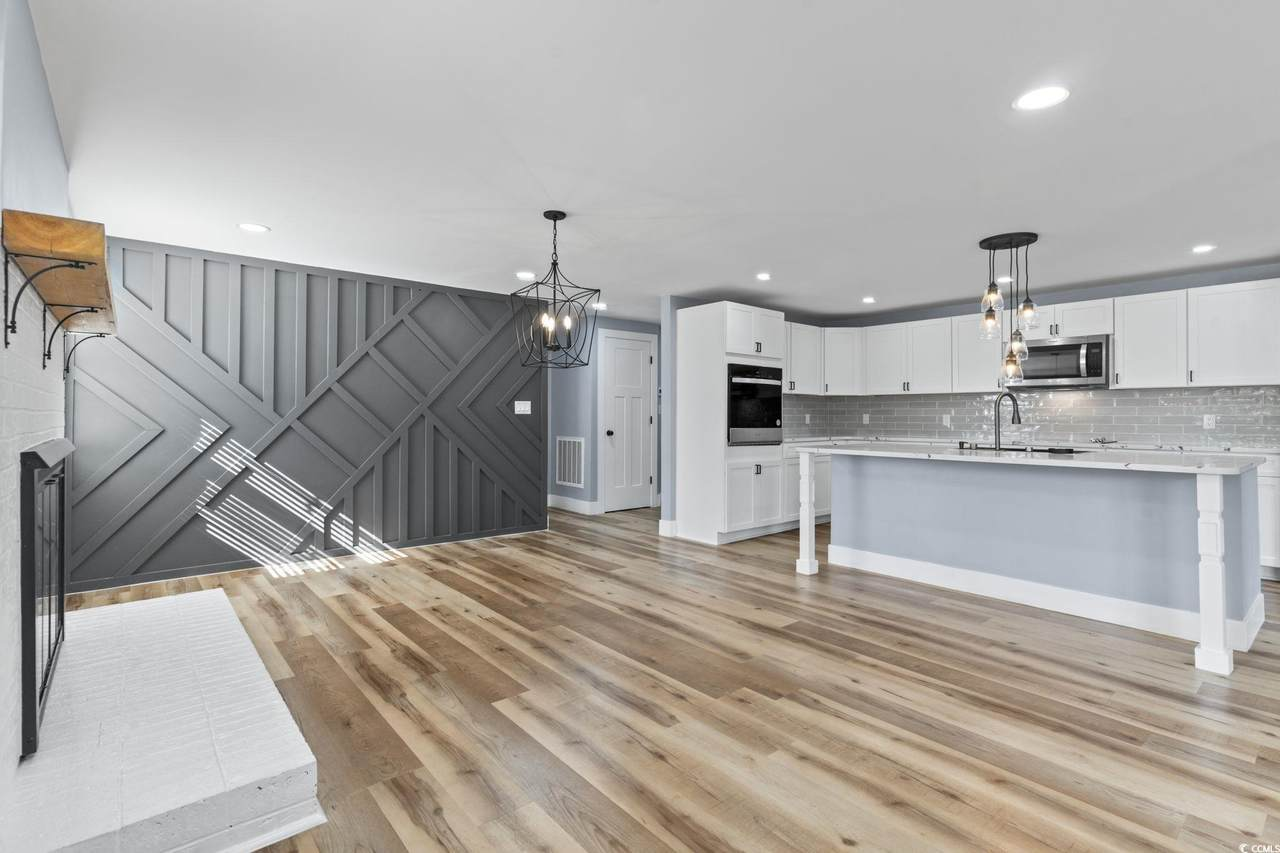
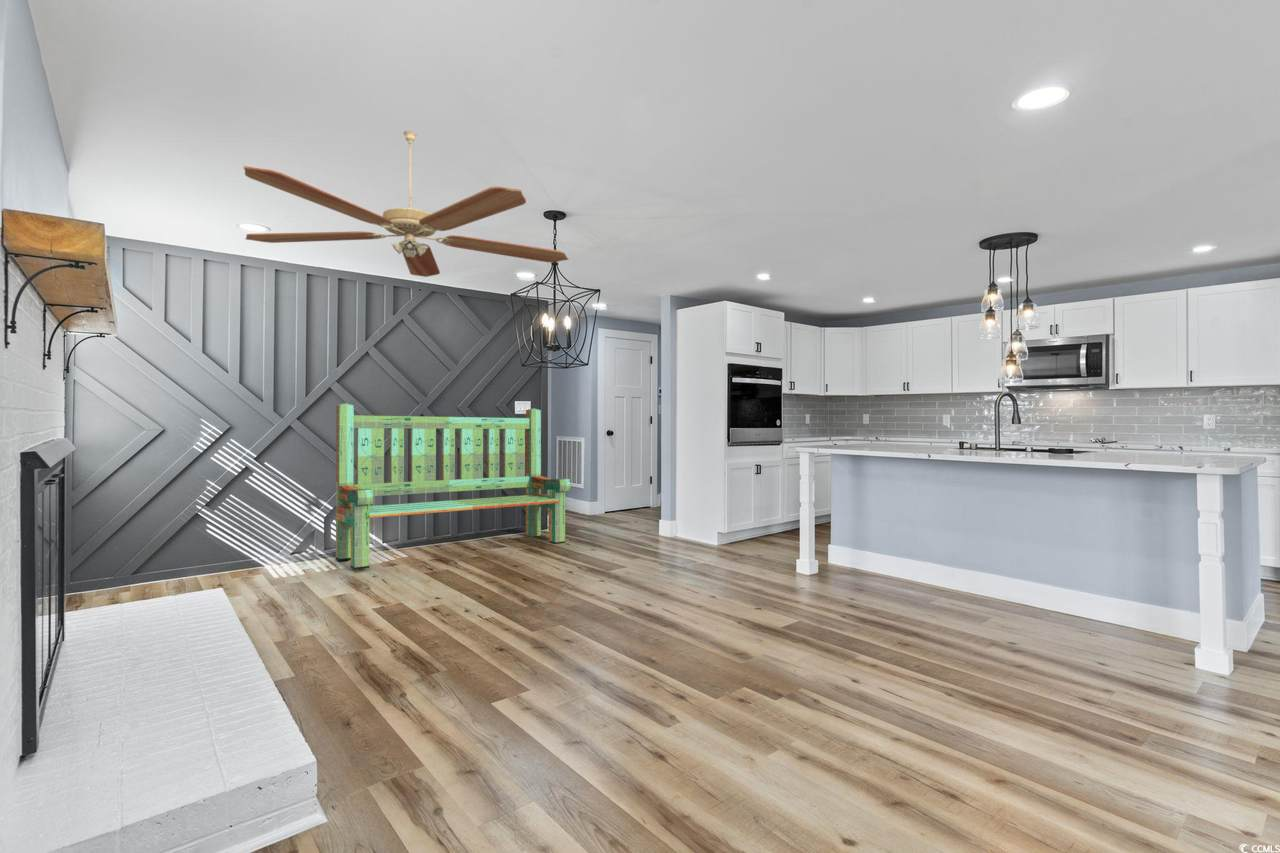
+ bench [335,402,571,571]
+ ceiling fan [242,130,570,278]
